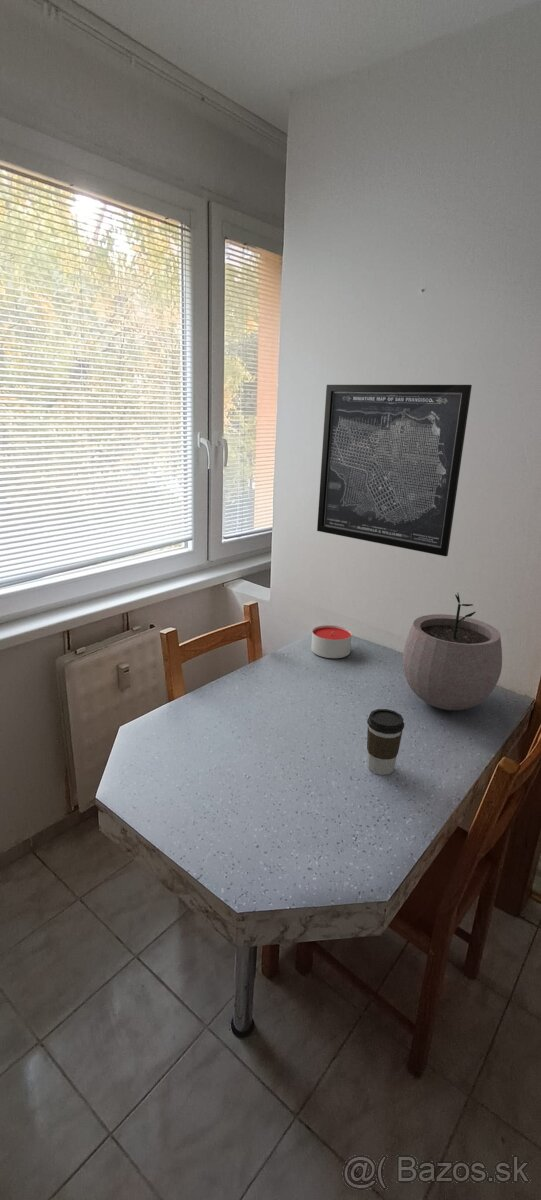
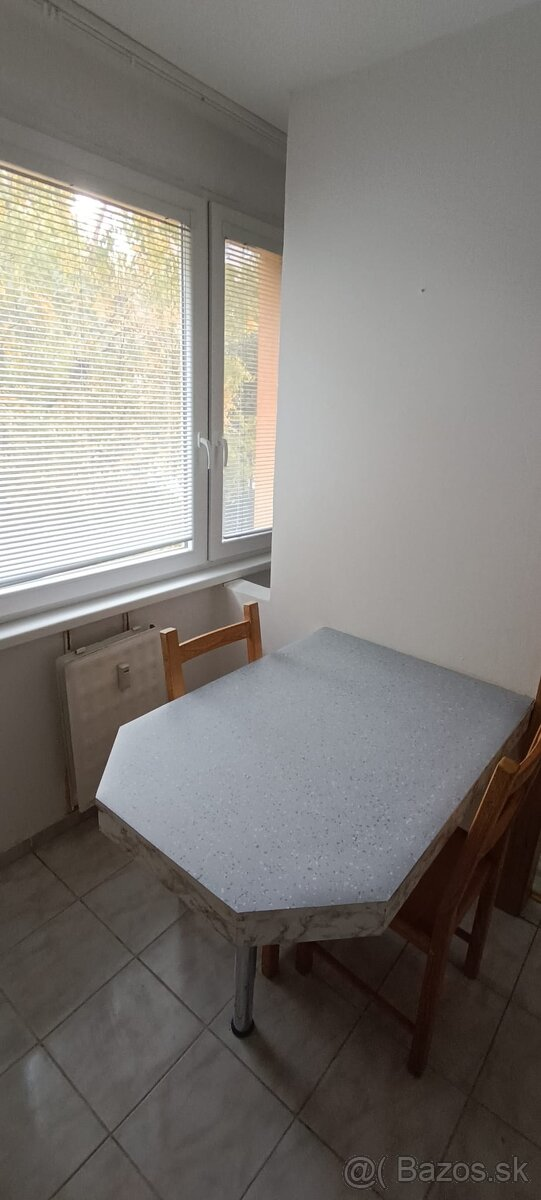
- wall art [316,384,473,557]
- plant pot [402,591,503,711]
- coffee cup [366,708,405,776]
- candle [310,624,353,659]
